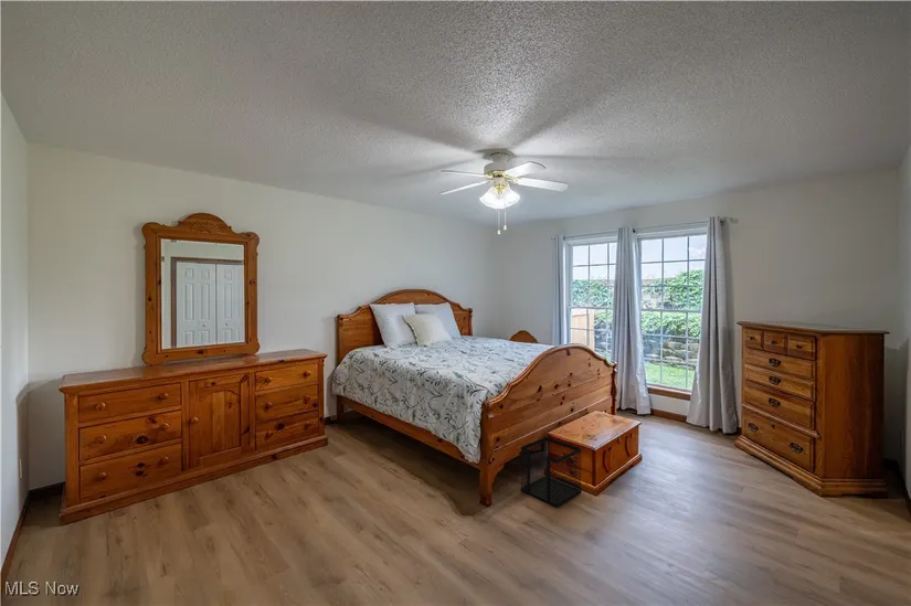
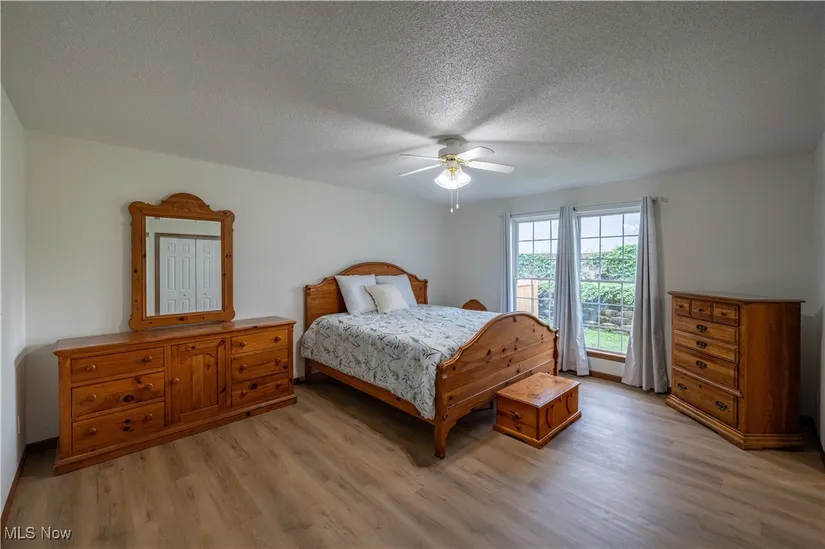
- wastebasket [519,436,583,508]
